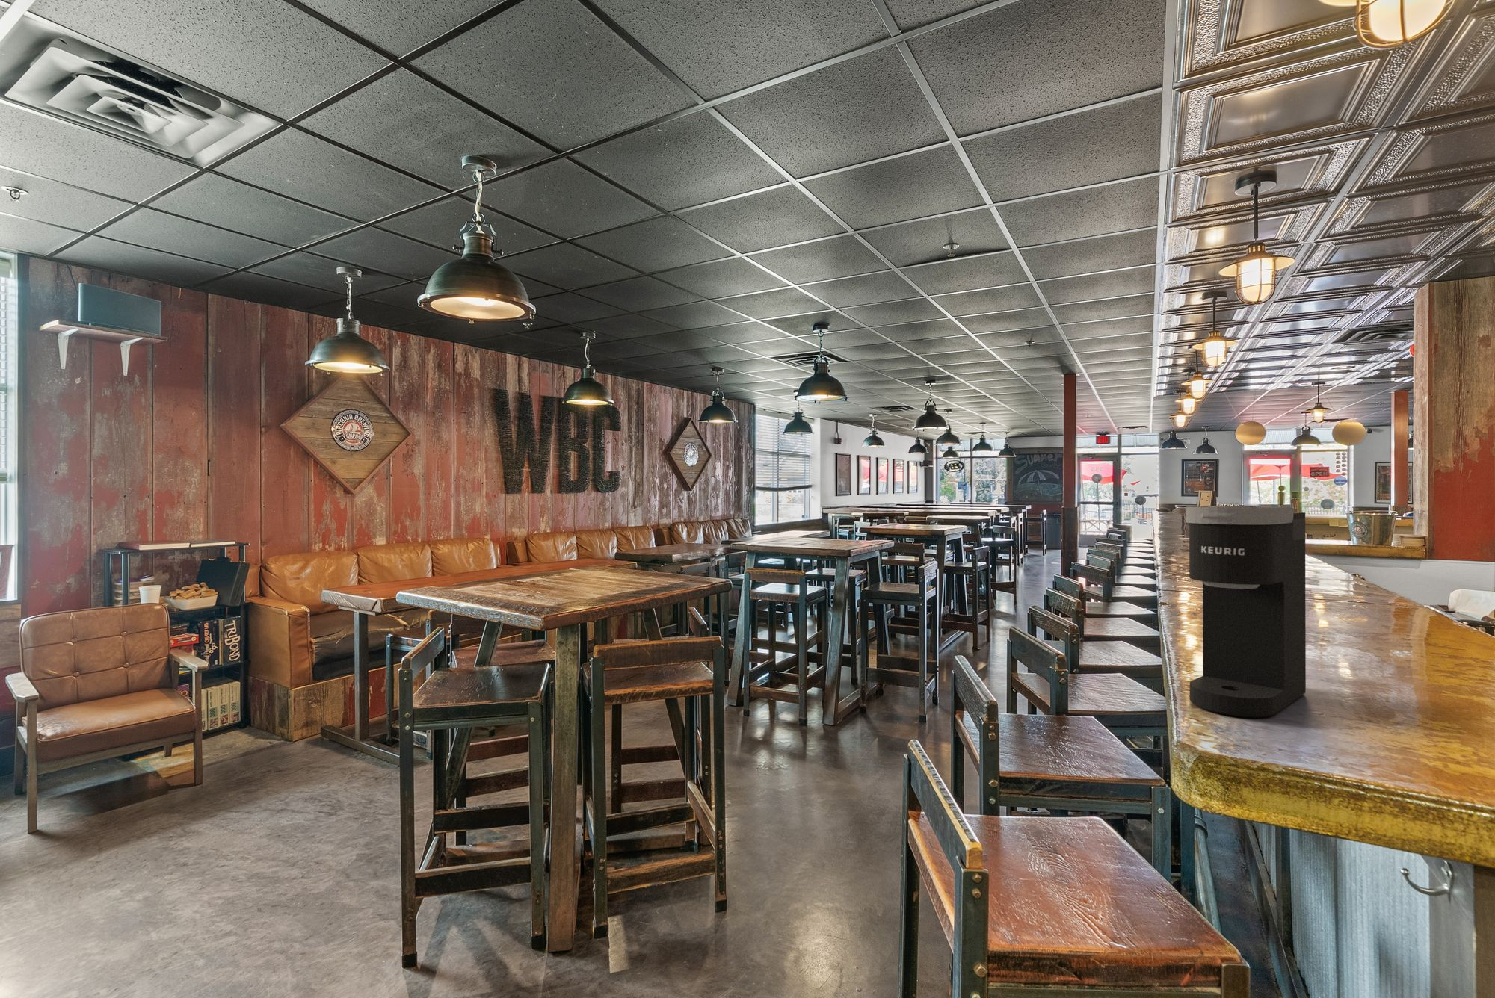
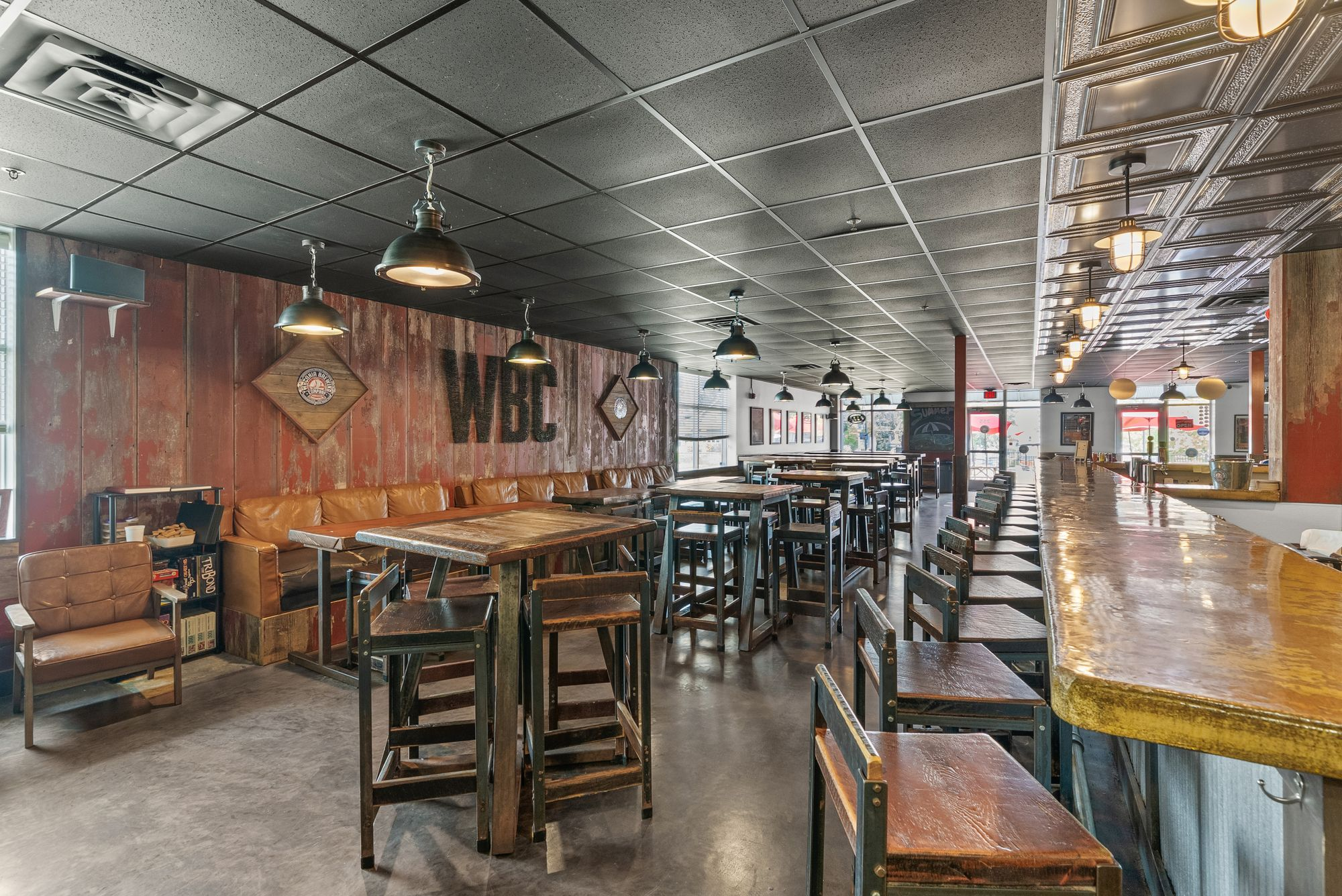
- coffee maker [1185,505,1307,718]
